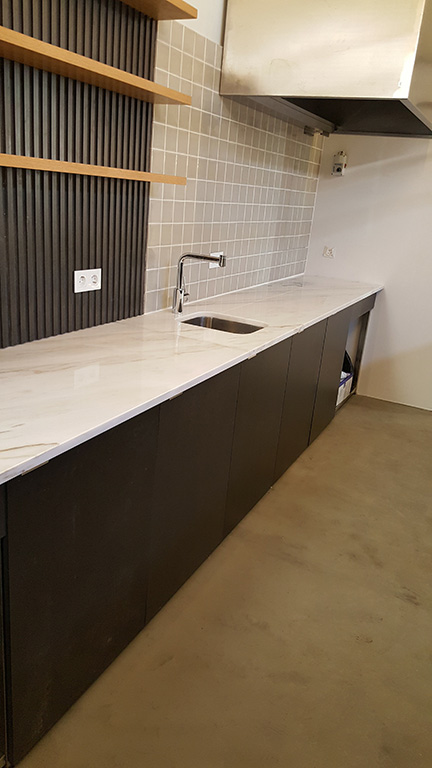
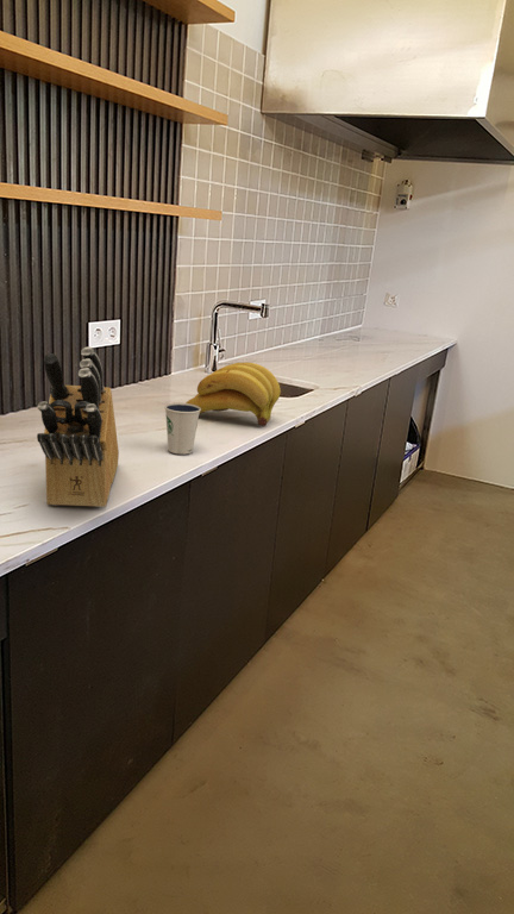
+ knife block [36,345,120,508]
+ dixie cup [164,402,201,456]
+ banana bunch [184,361,282,427]
